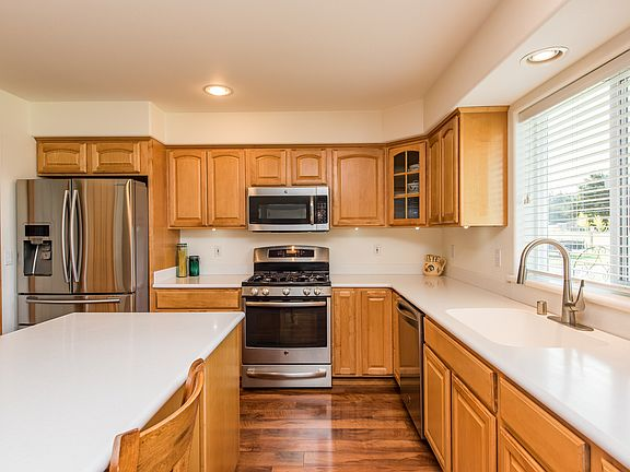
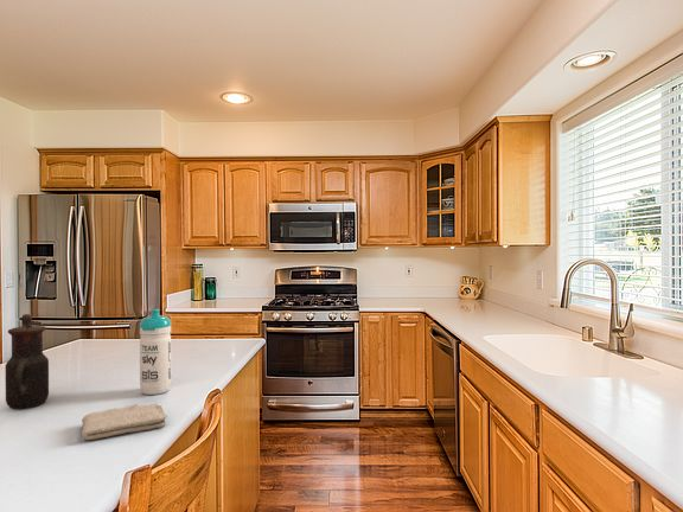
+ washcloth [81,403,168,441]
+ teapot [5,313,50,410]
+ water bottle [139,308,172,396]
